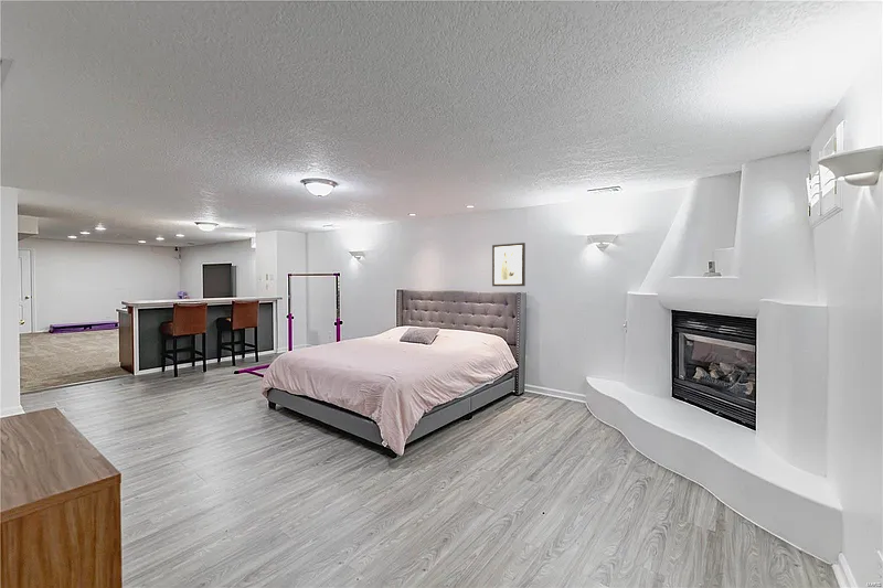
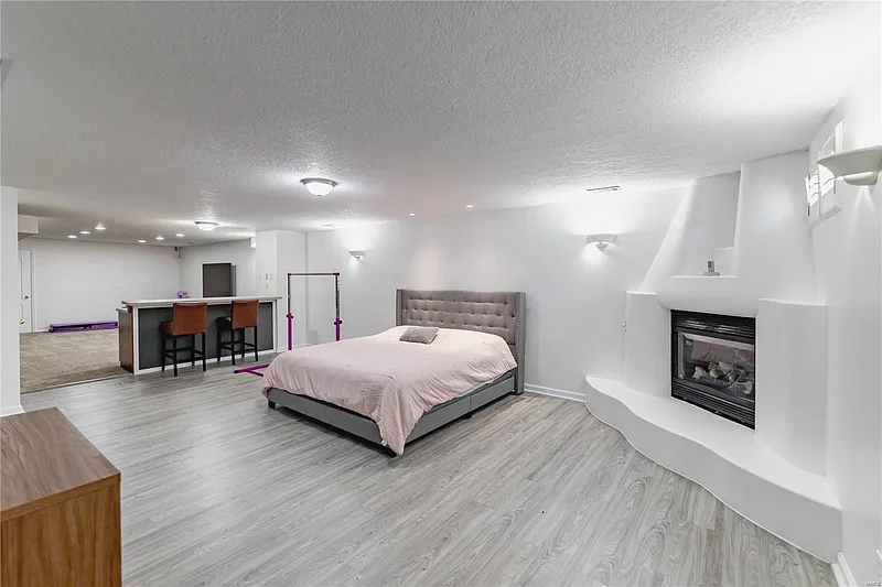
- wall art [491,242,526,287]
